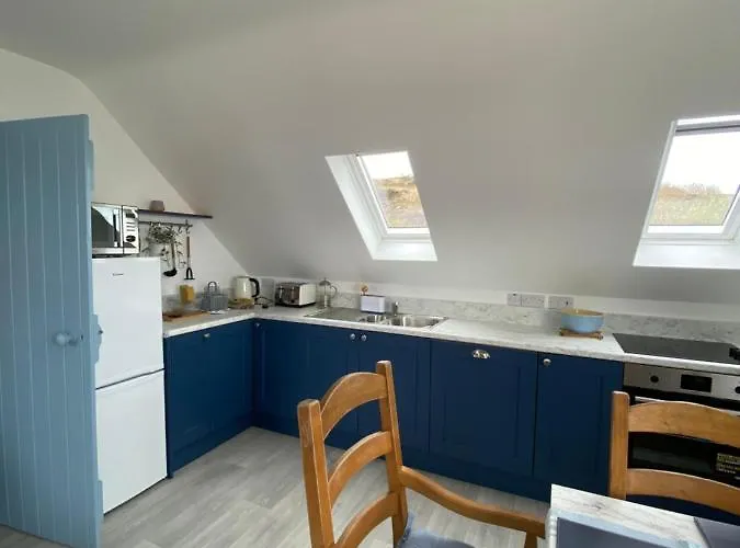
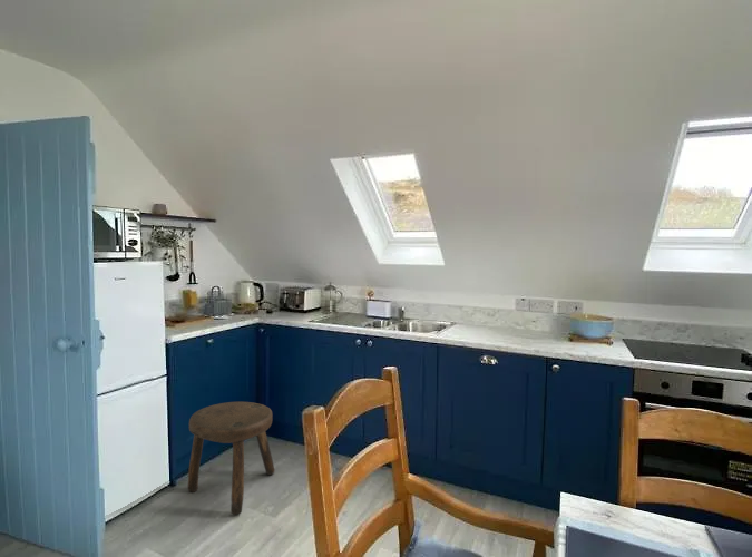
+ stool [186,401,276,516]
